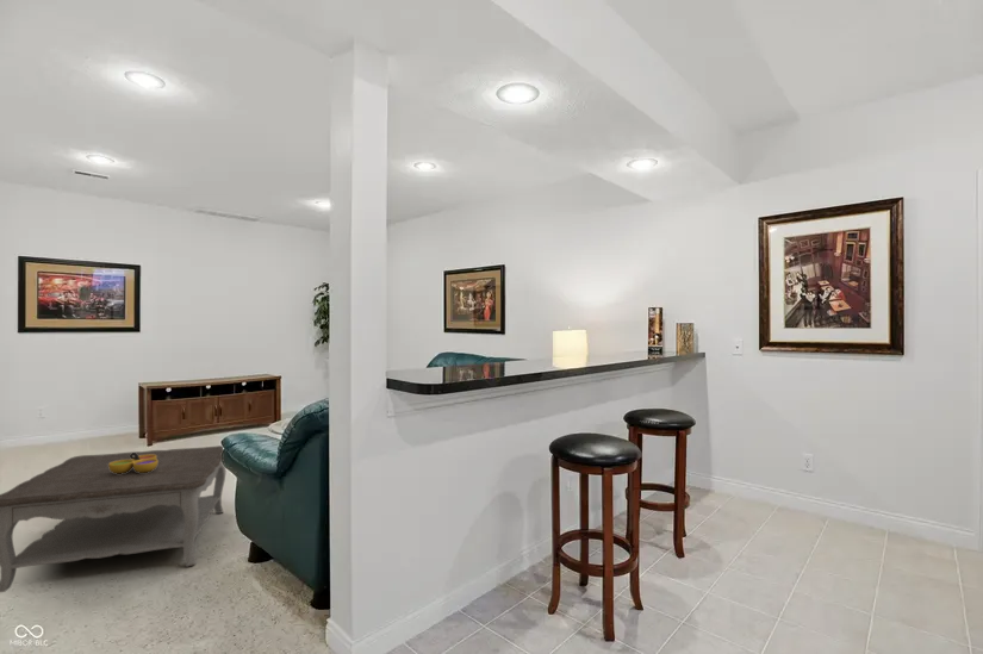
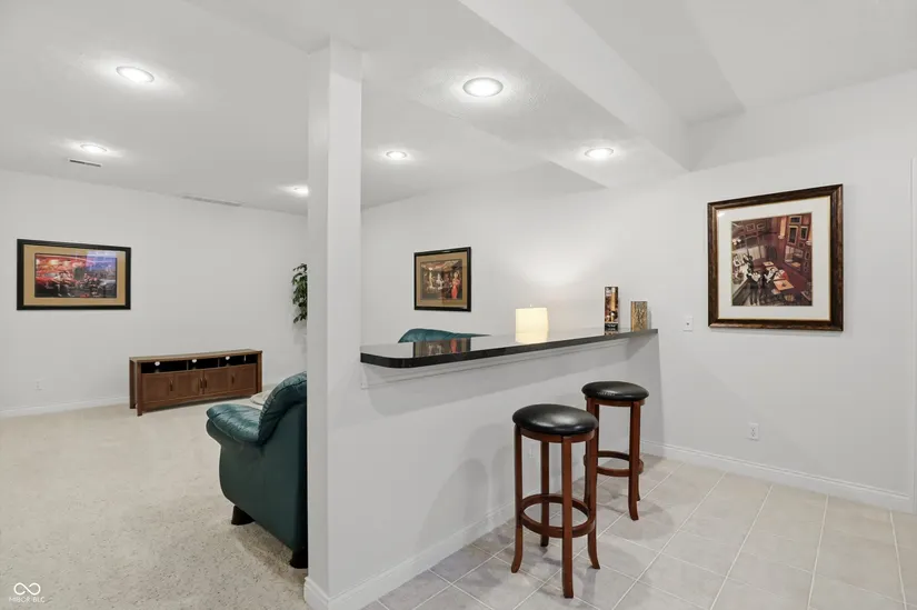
- decorative bowl [108,453,157,474]
- coffee table [0,444,226,593]
